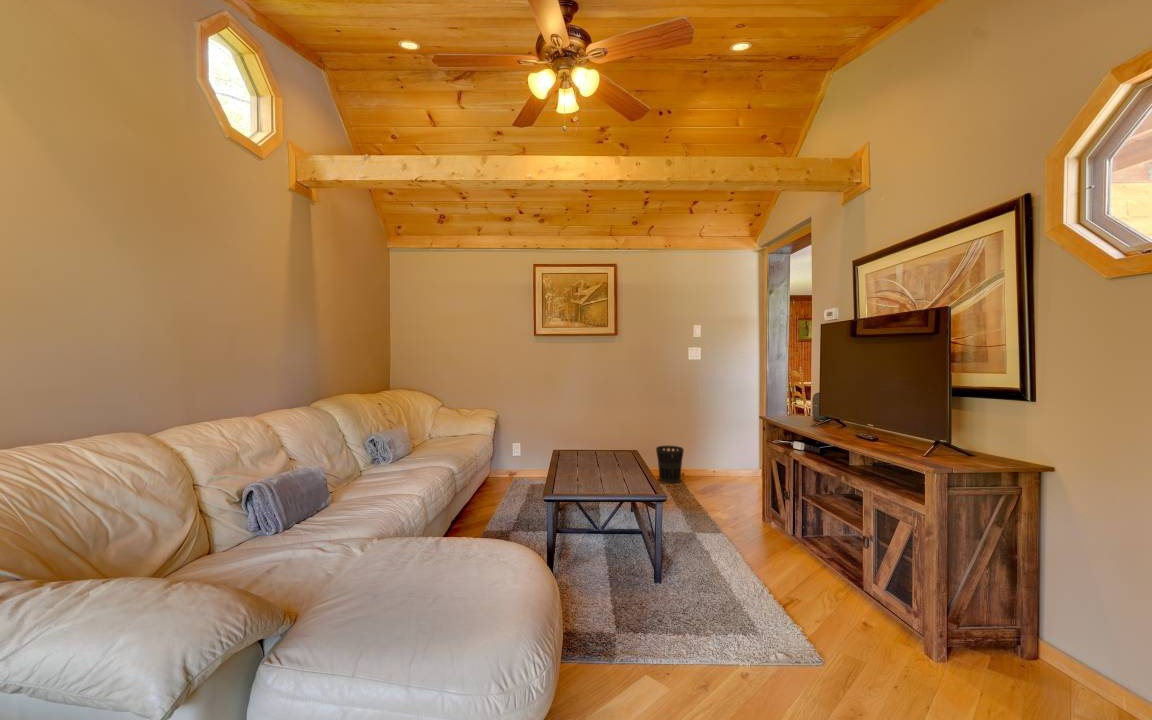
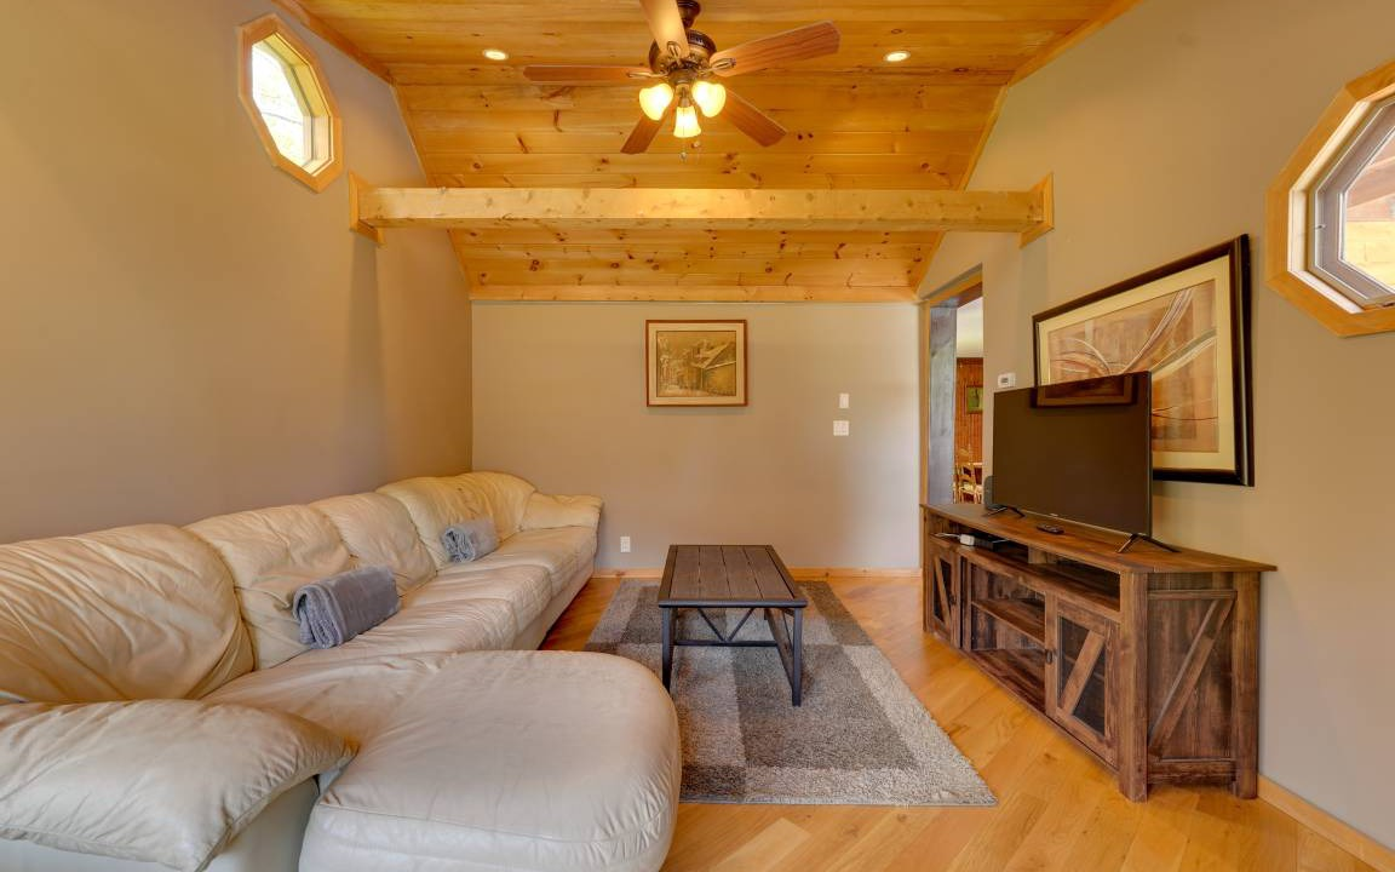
- wastebasket [655,445,685,484]
